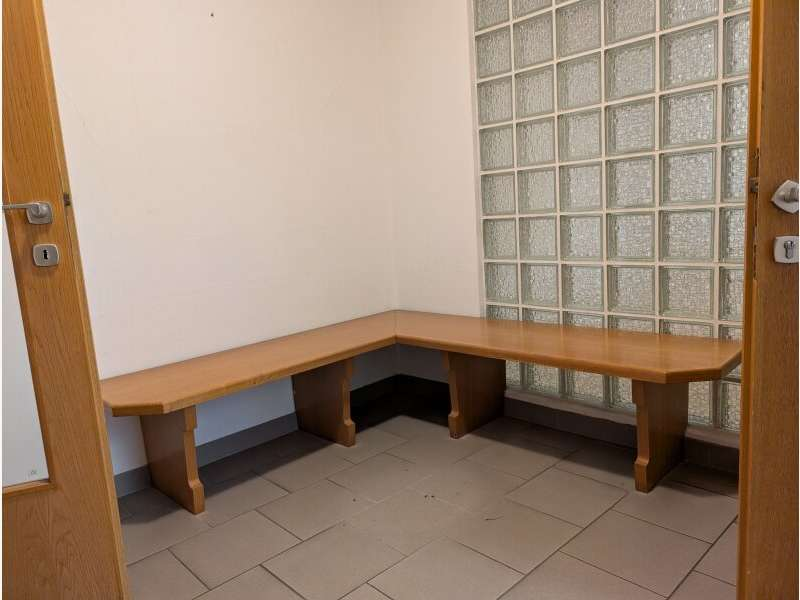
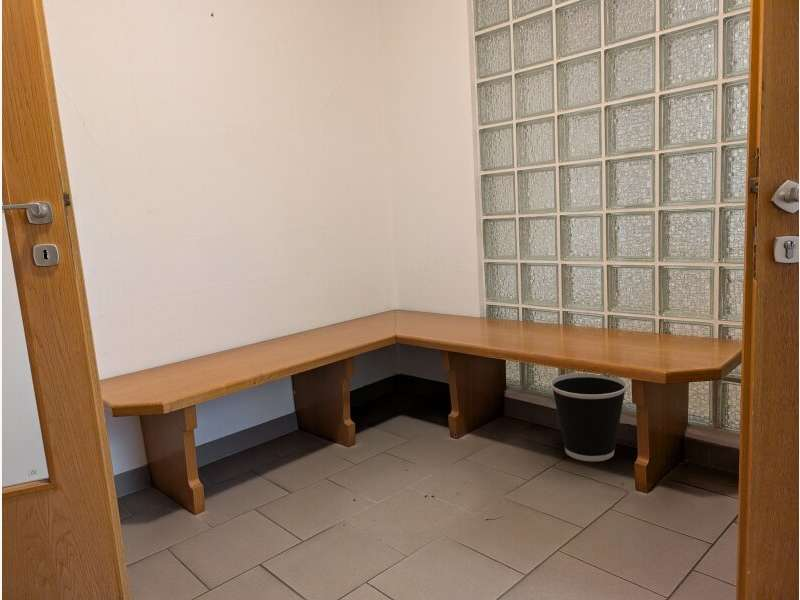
+ wastebasket [549,372,628,462]
